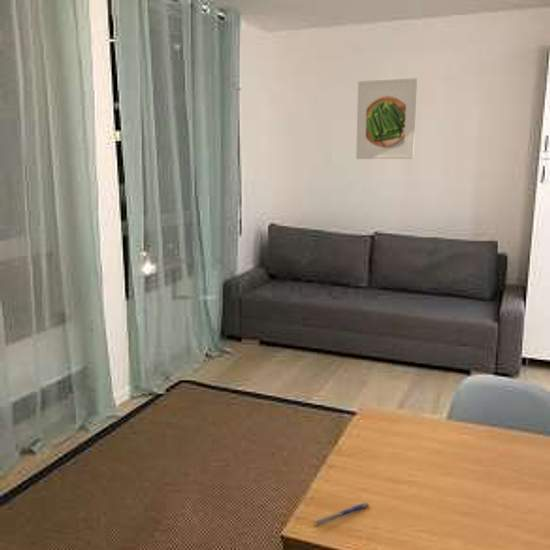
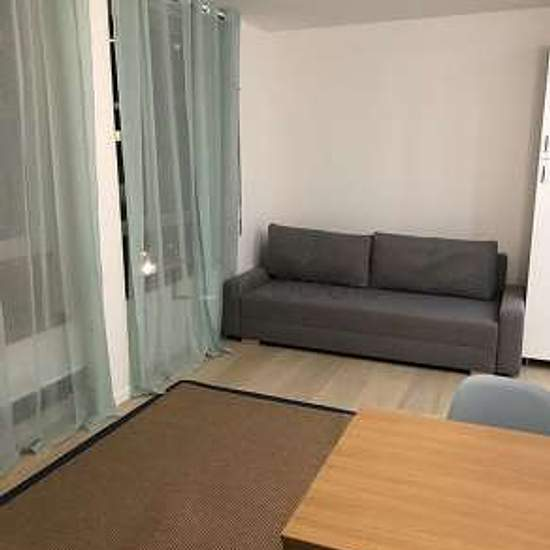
- pen [313,502,371,526]
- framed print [355,77,418,160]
